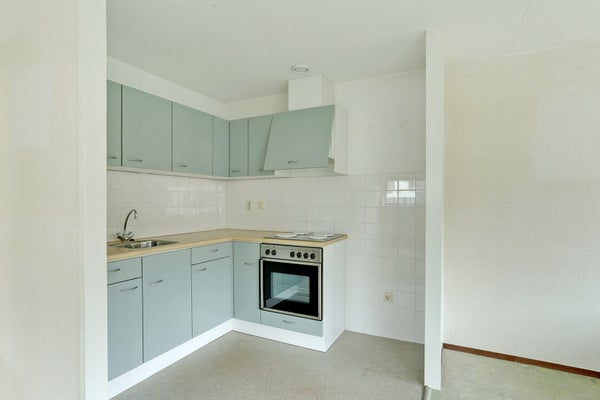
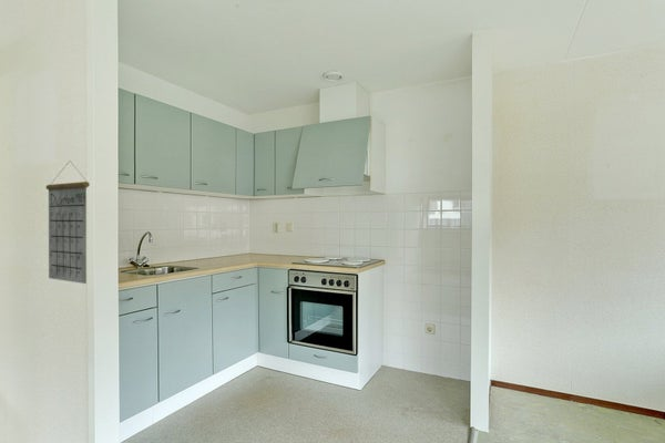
+ calendar [45,159,91,285]
